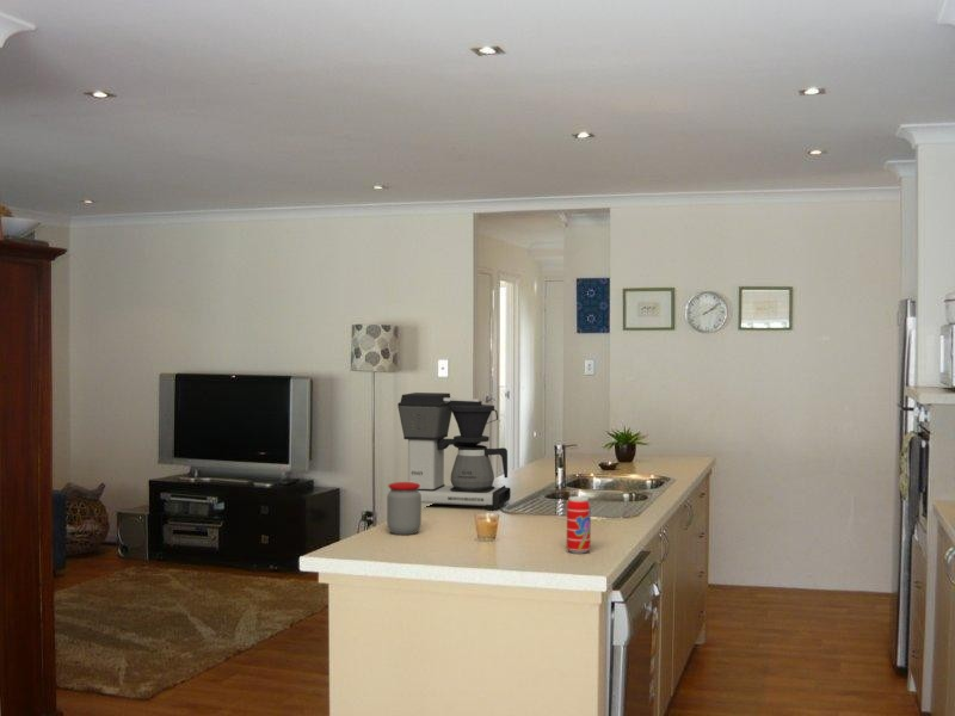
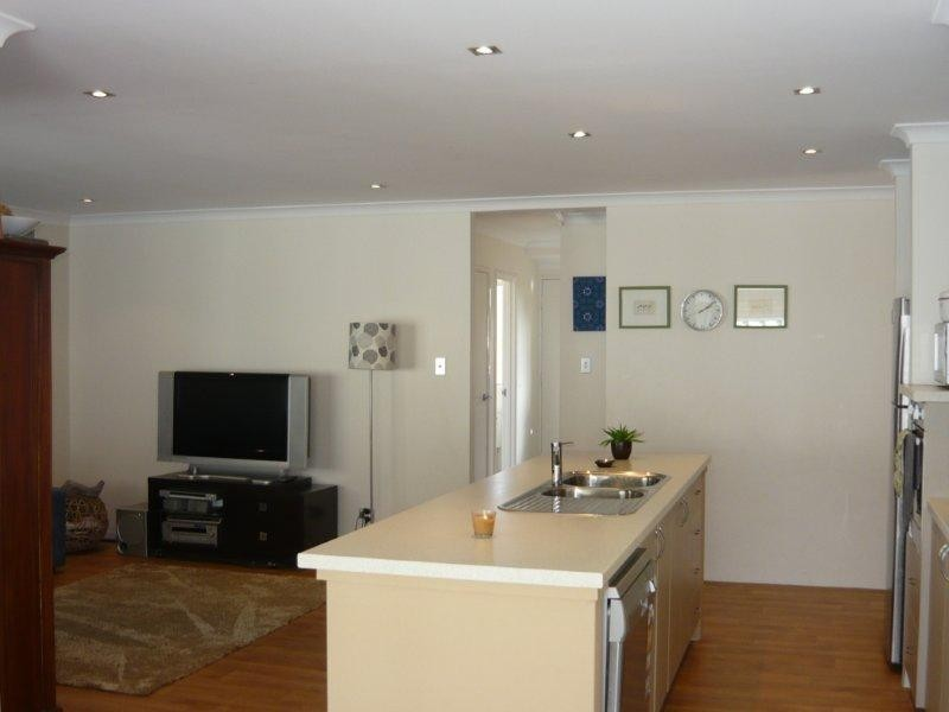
- coffee maker [396,391,512,512]
- jar [386,481,423,536]
- beverage can [566,495,592,555]
